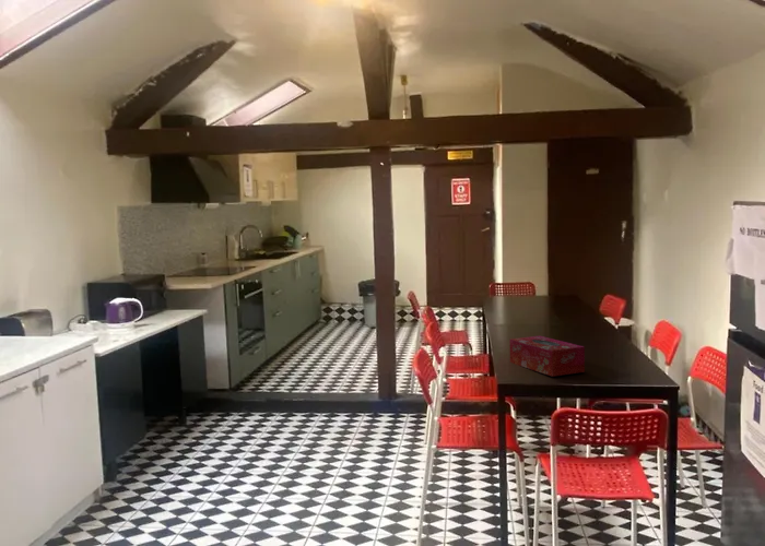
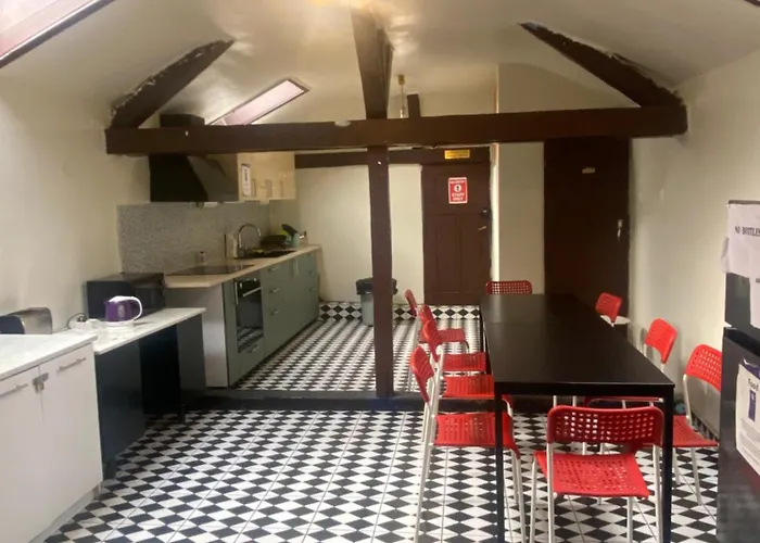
- tissue box [508,335,586,378]
